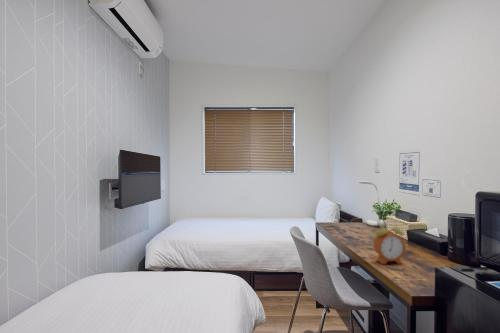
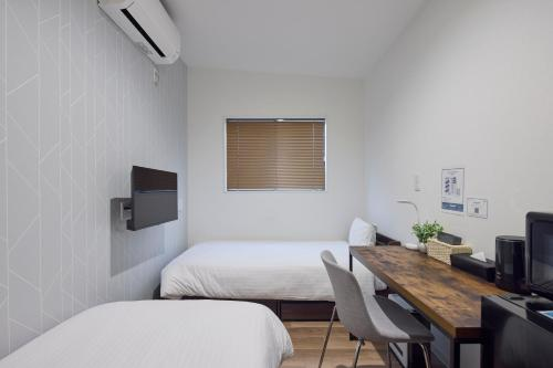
- alarm clock [373,221,407,265]
